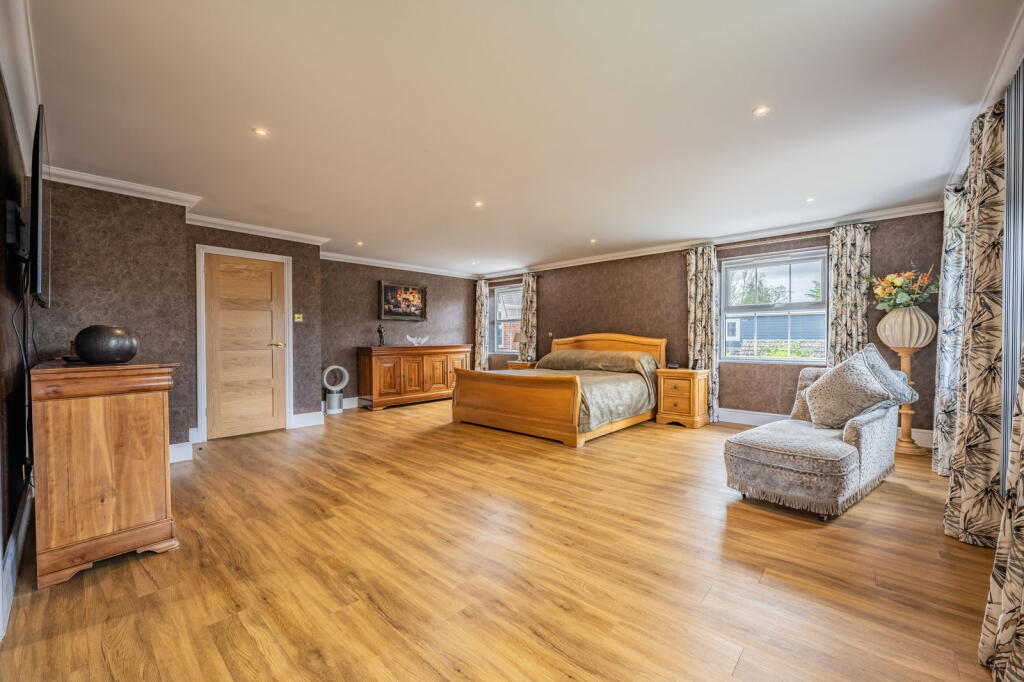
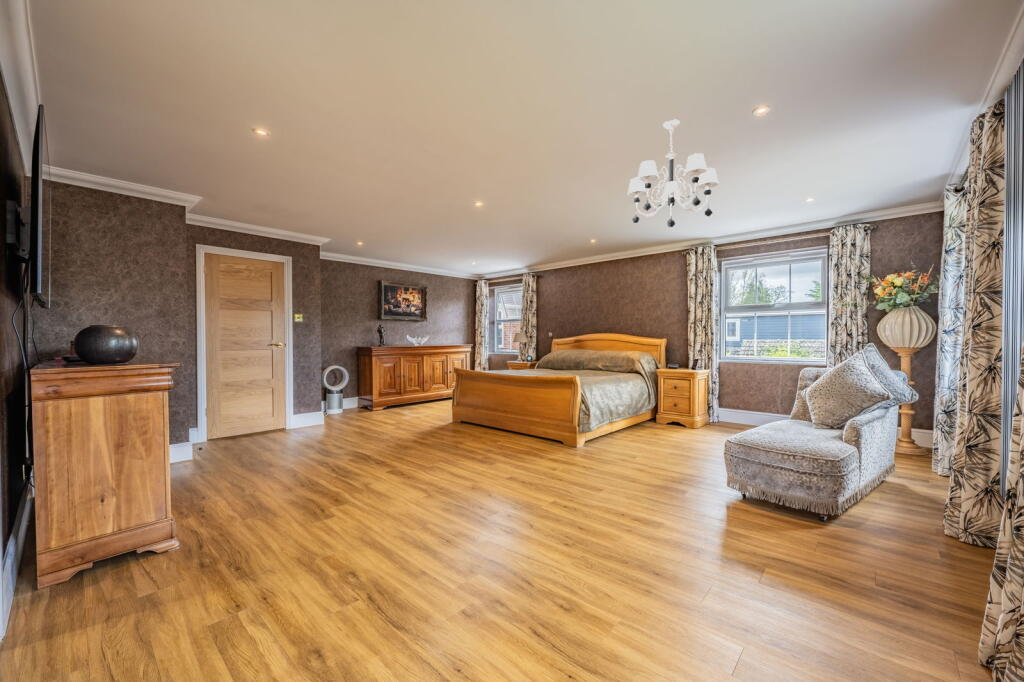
+ chandelier [626,119,719,228]
